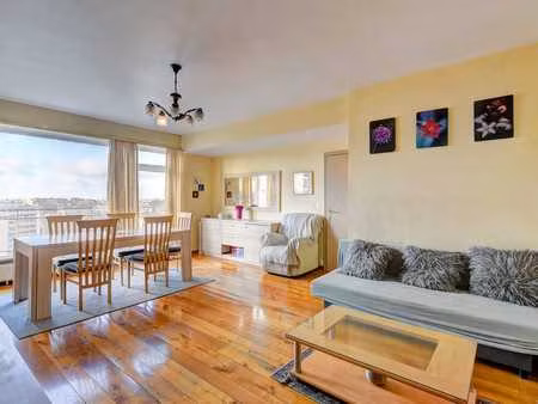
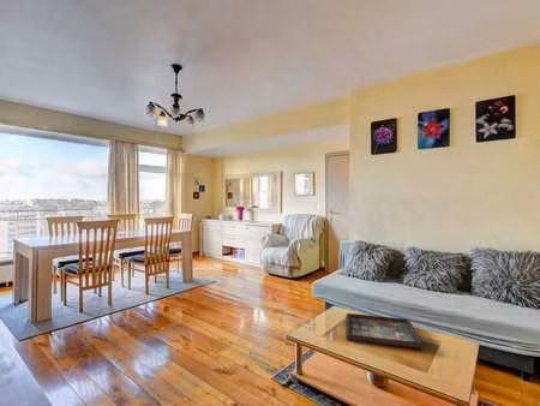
+ decorative tray [344,312,425,350]
